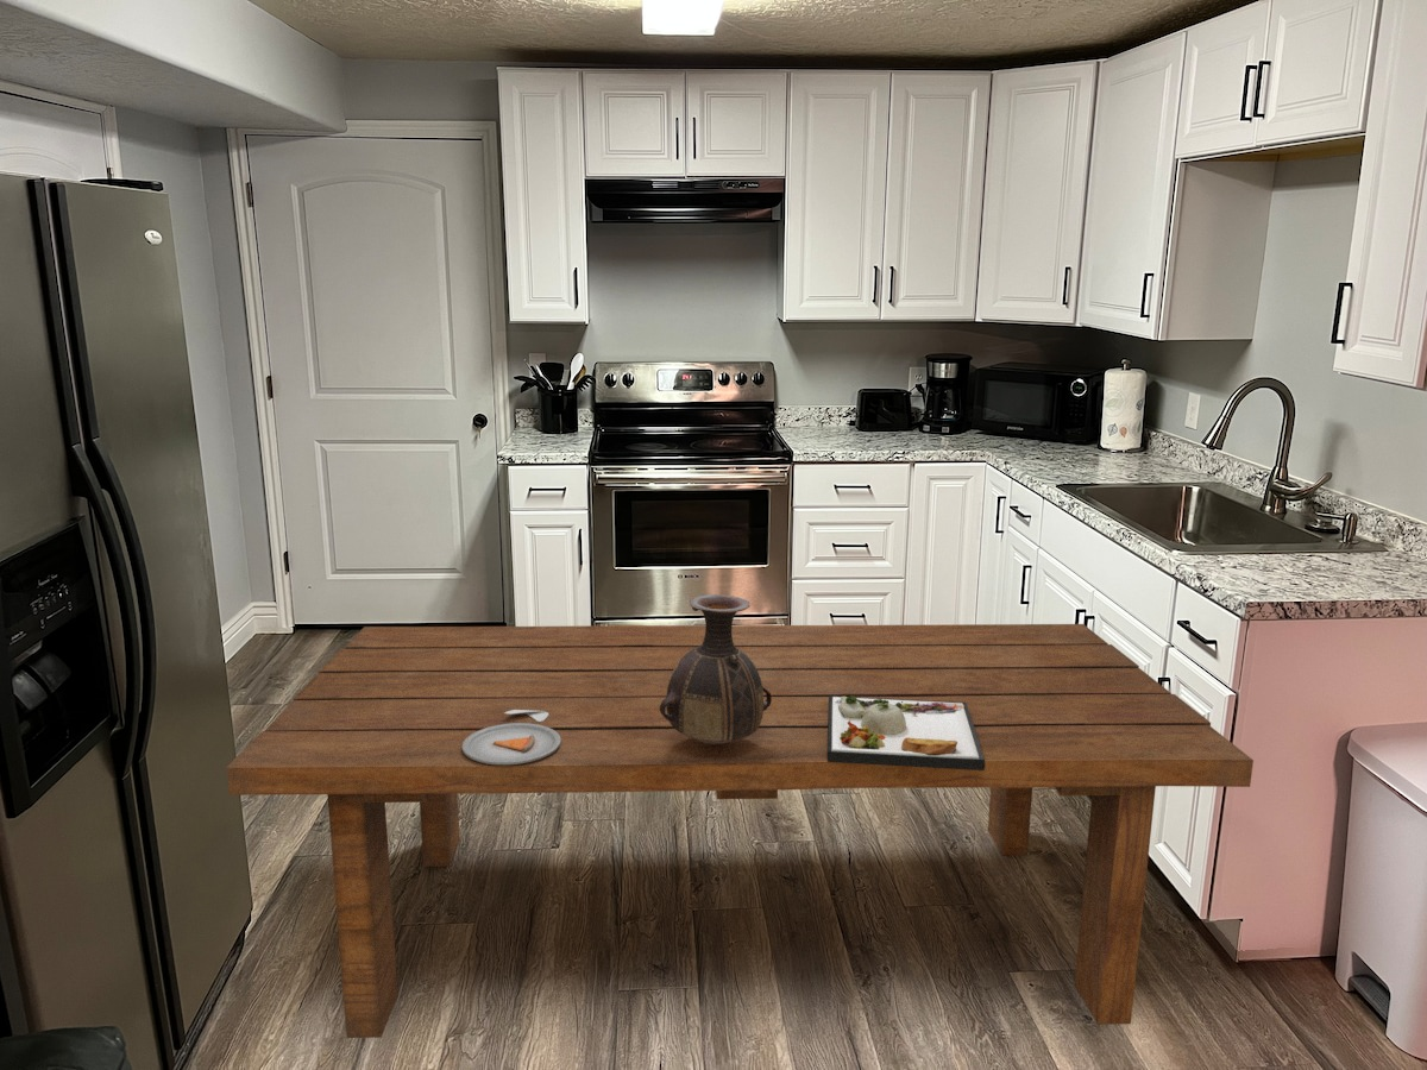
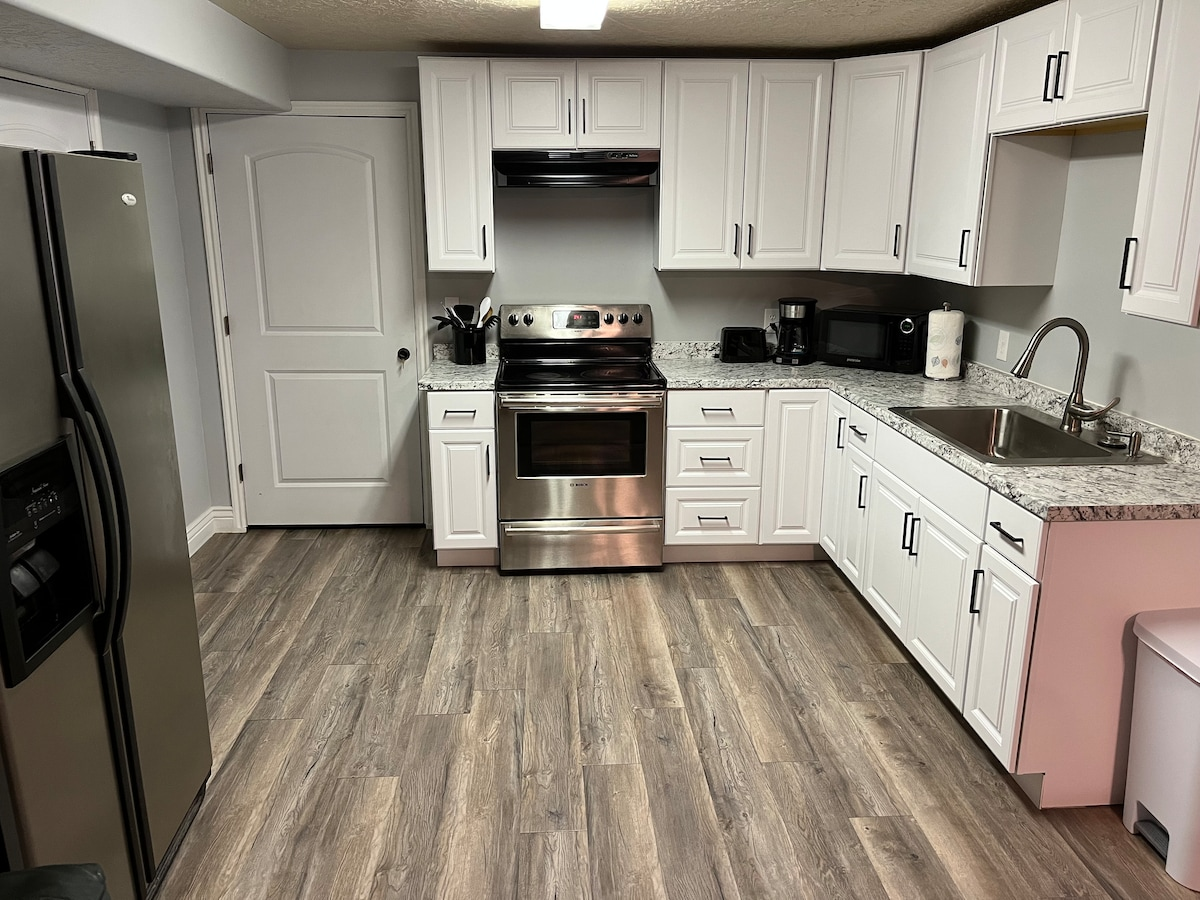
- dinner plate [826,694,985,770]
- vase [660,593,772,745]
- dining table [226,623,1255,1039]
- dinner plate [463,710,561,764]
